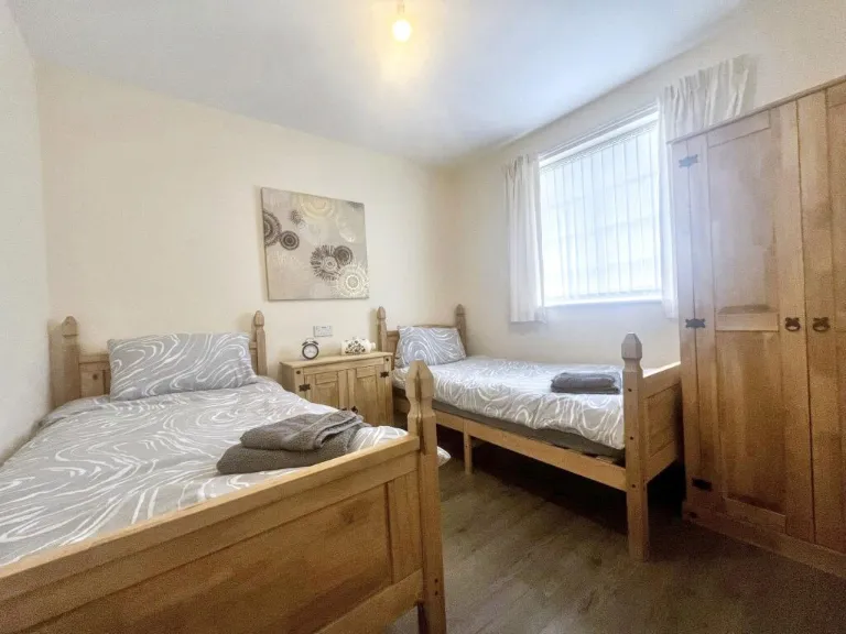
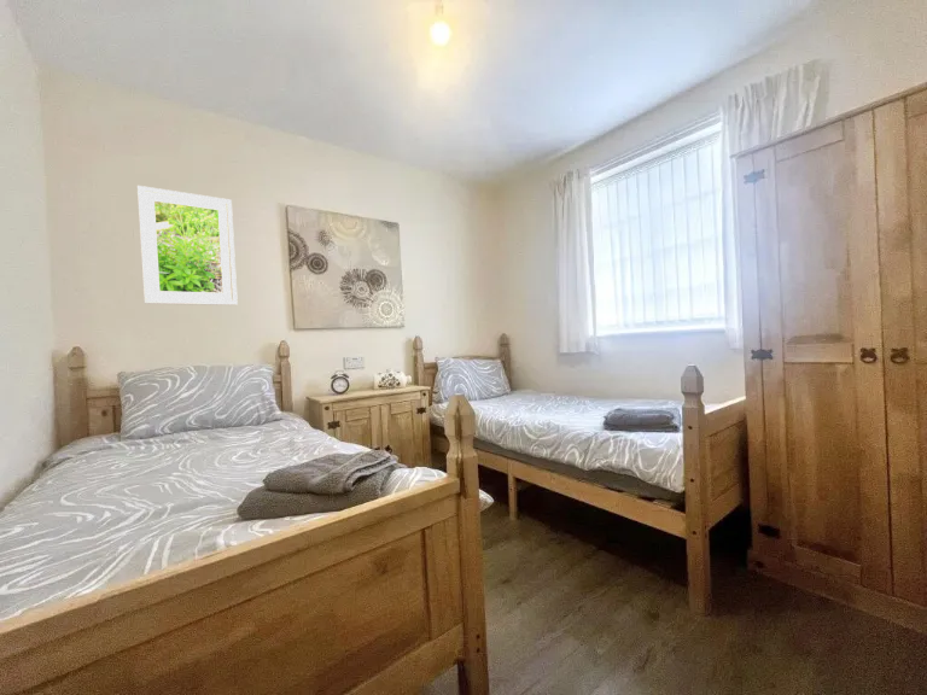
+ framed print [135,185,239,306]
